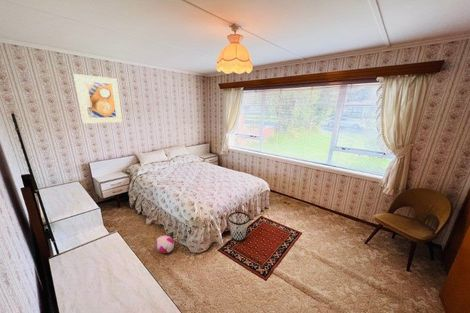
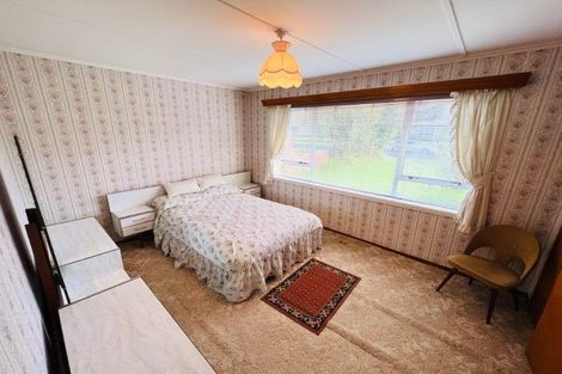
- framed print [73,73,123,125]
- wastebasket [227,211,251,243]
- plush toy [155,234,175,254]
